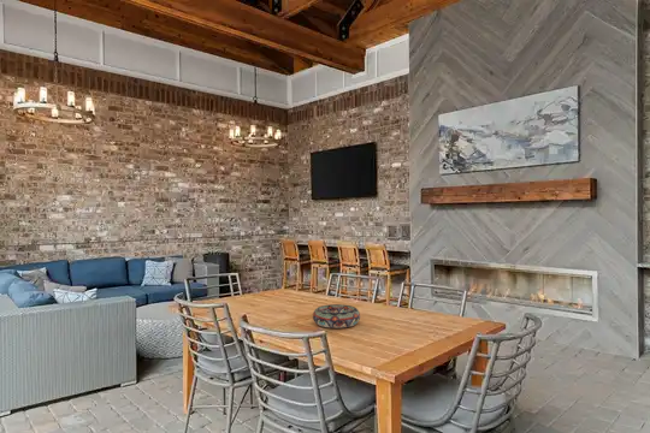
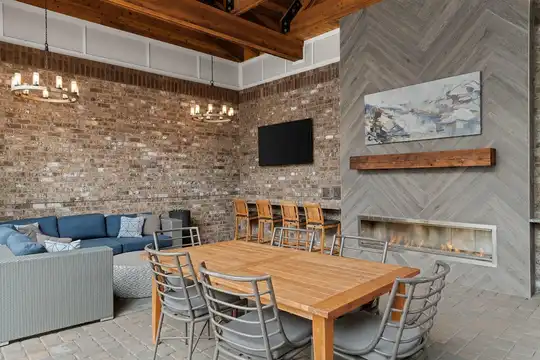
- decorative bowl [312,303,361,330]
